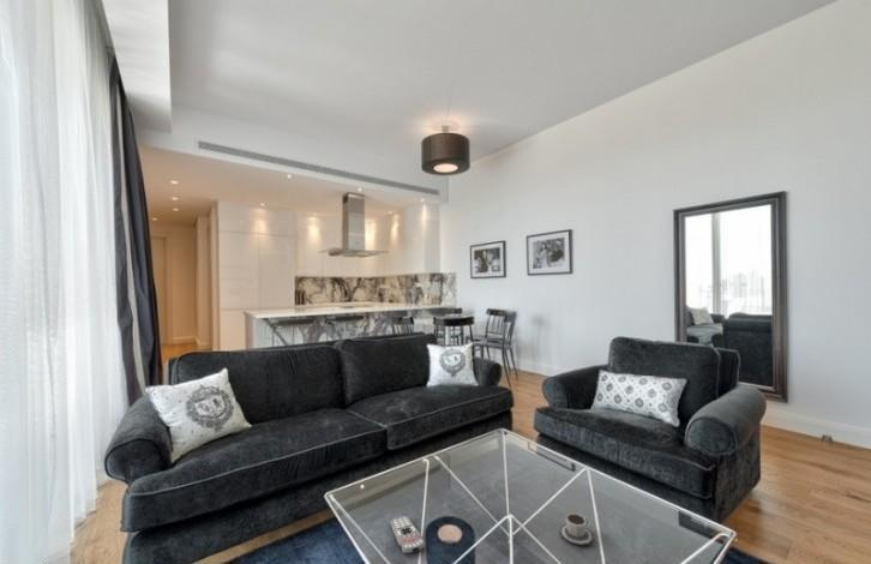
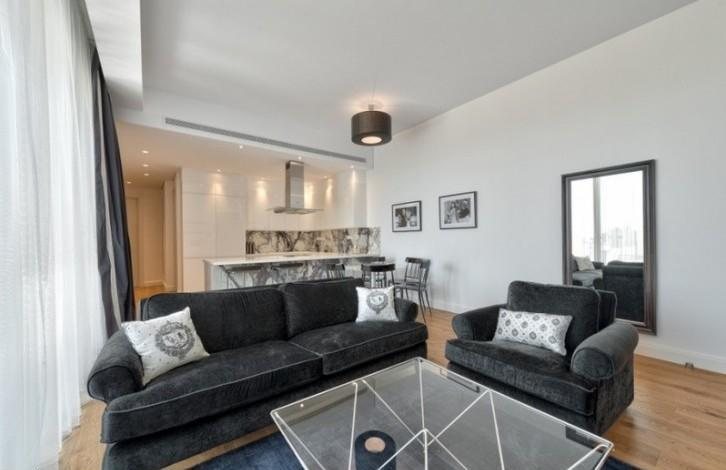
- remote control [390,515,427,556]
- cup [559,512,595,546]
